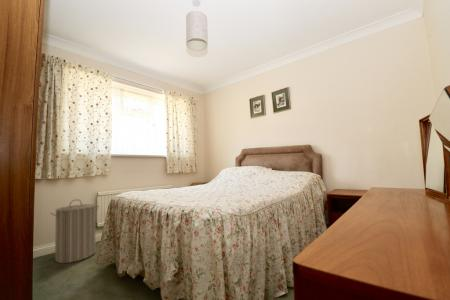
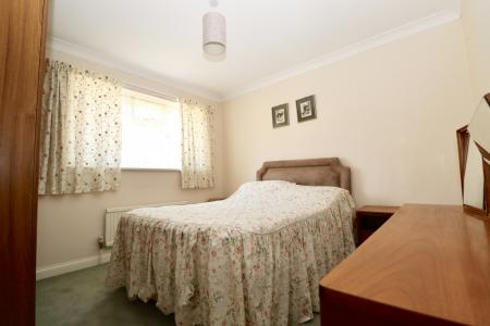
- laundry hamper [49,198,100,264]
